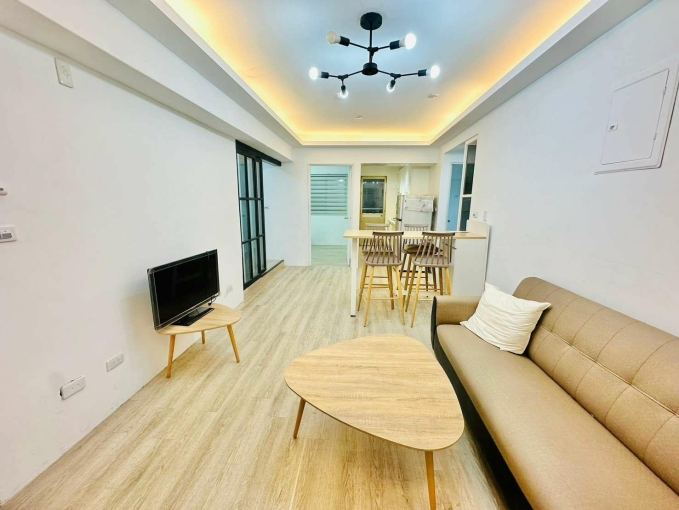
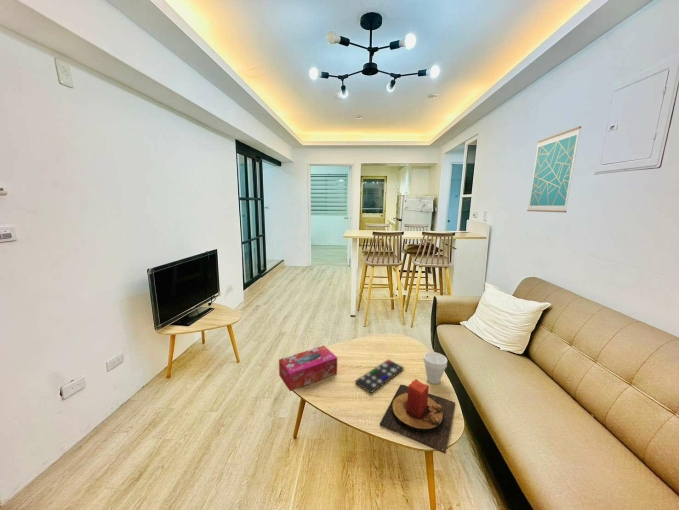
+ tissue box [278,345,338,392]
+ candle [379,378,456,455]
+ cup [423,351,448,385]
+ remote control [354,358,405,394]
+ wall art [526,125,582,214]
